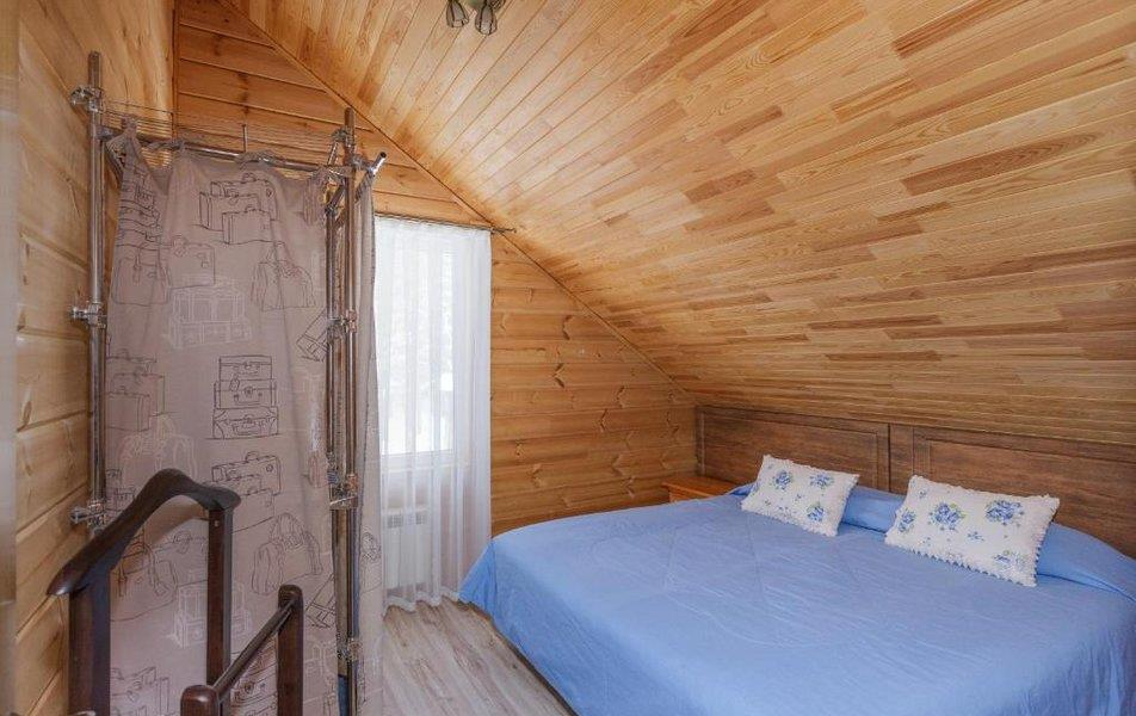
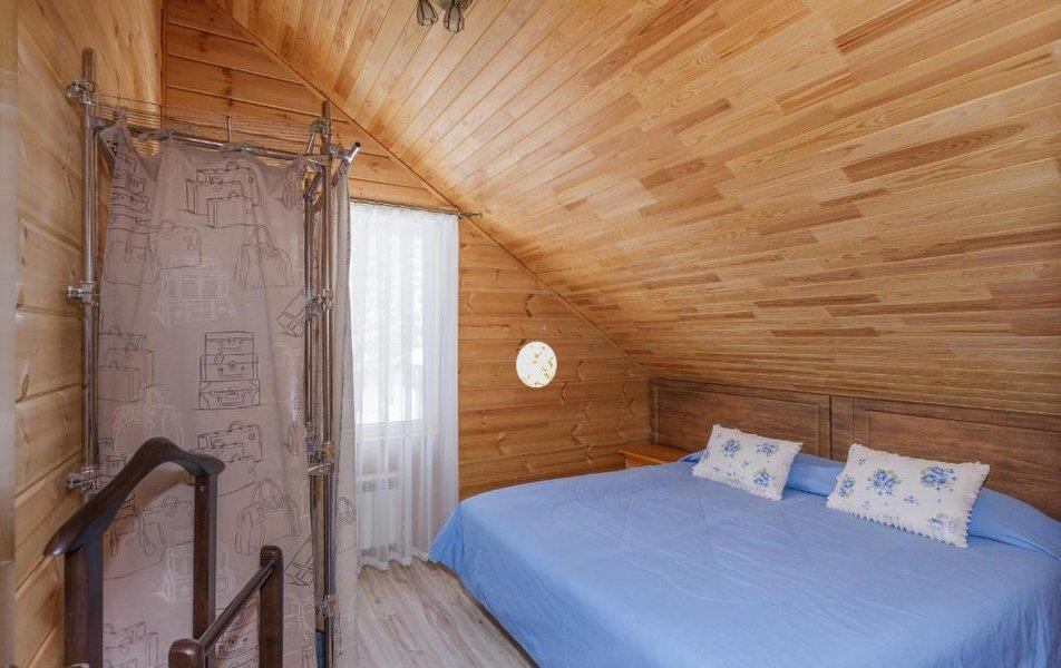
+ decorative plate [515,341,557,389]
